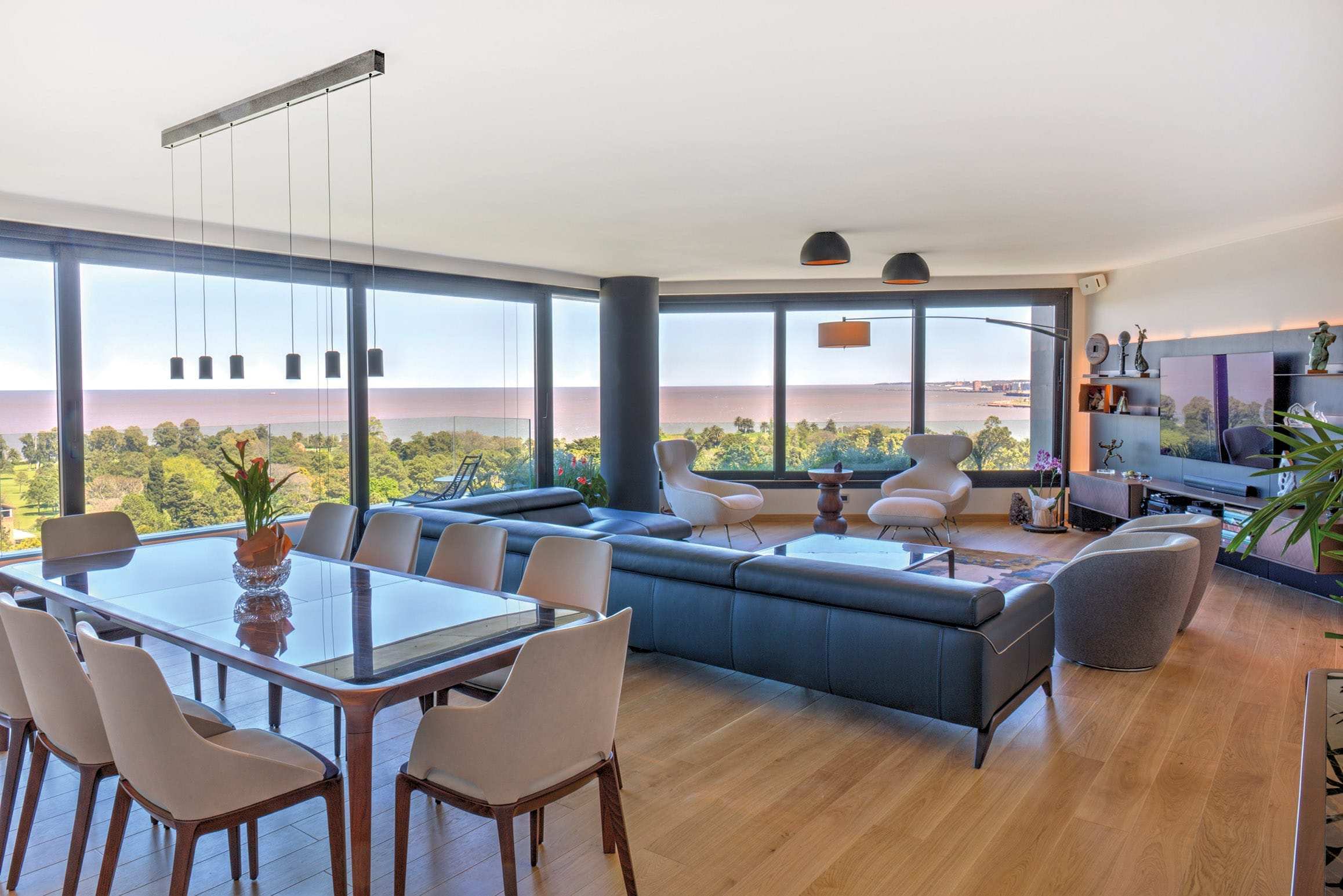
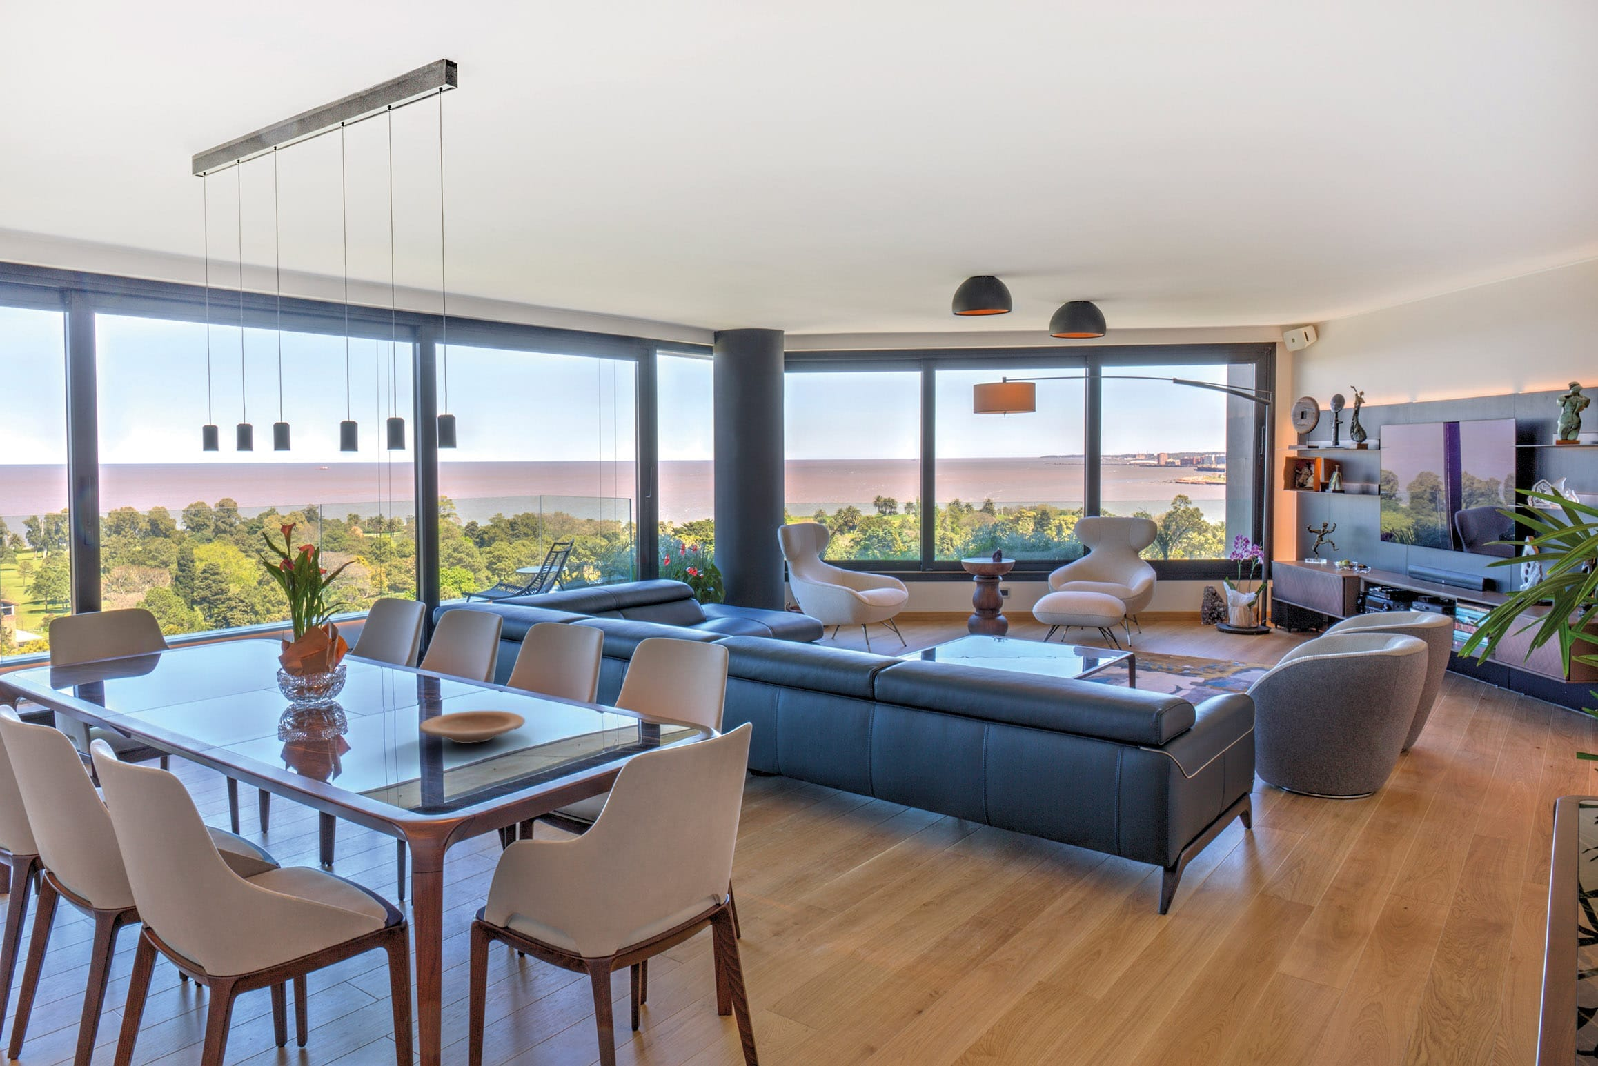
+ plate [418,710,526,744]
